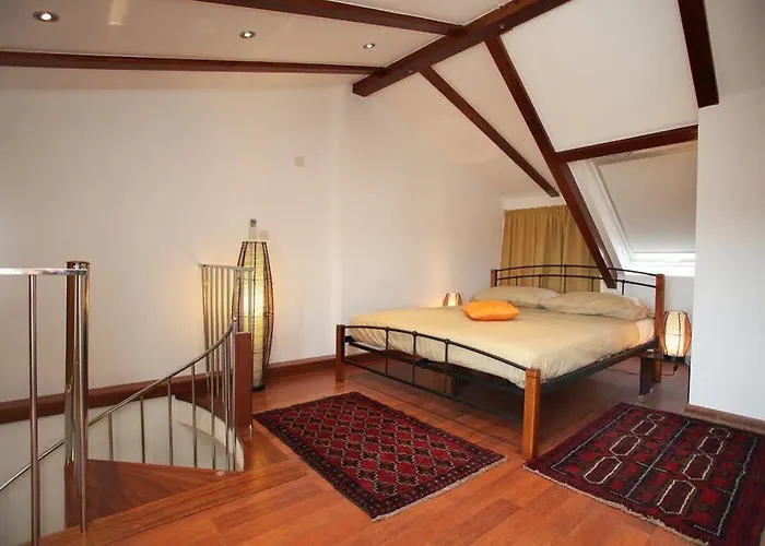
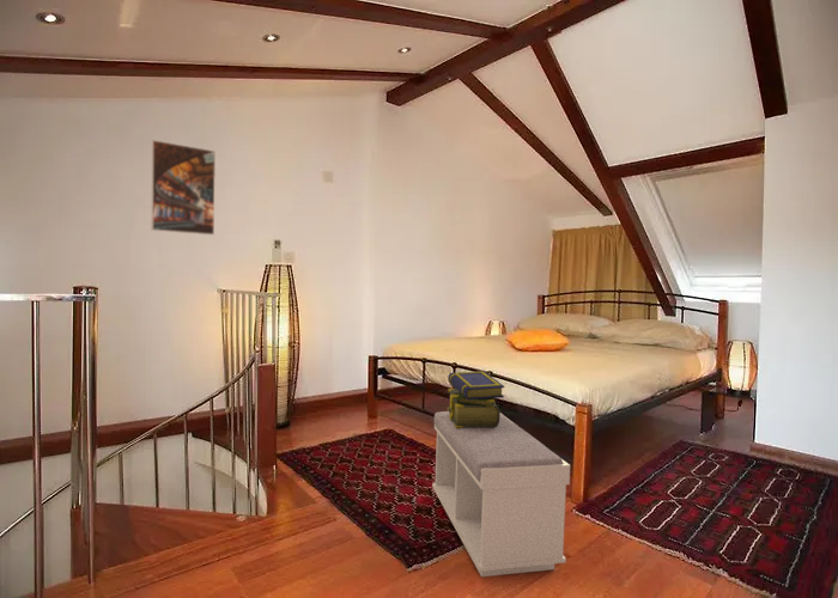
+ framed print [150,139,217,236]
+ bench [431,410,571,578]
+ stack of books [447,370,505,428]
